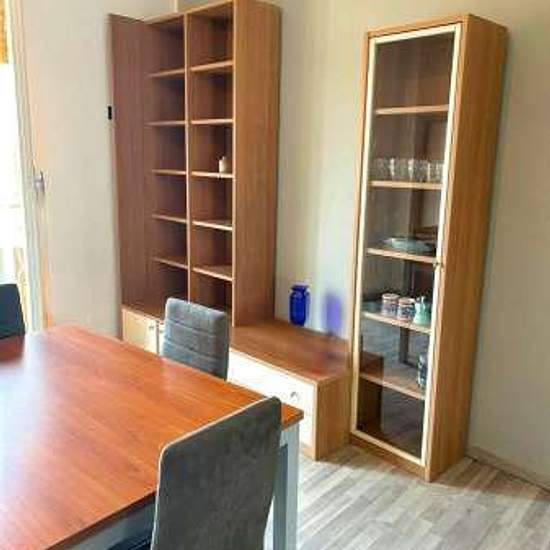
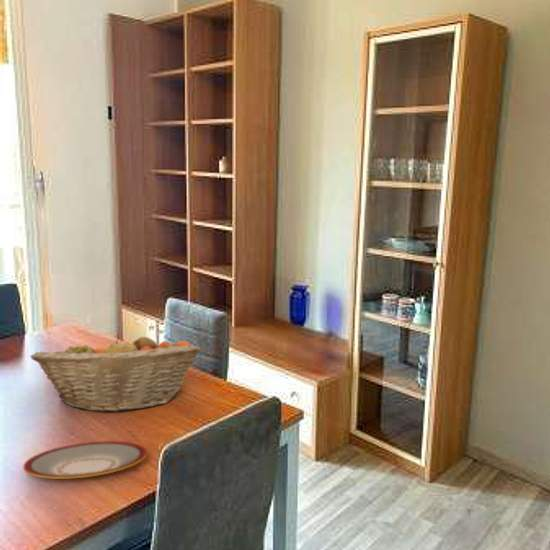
+ plate [22,440,148,480]
+ fruit basket [29,332,202,413]
